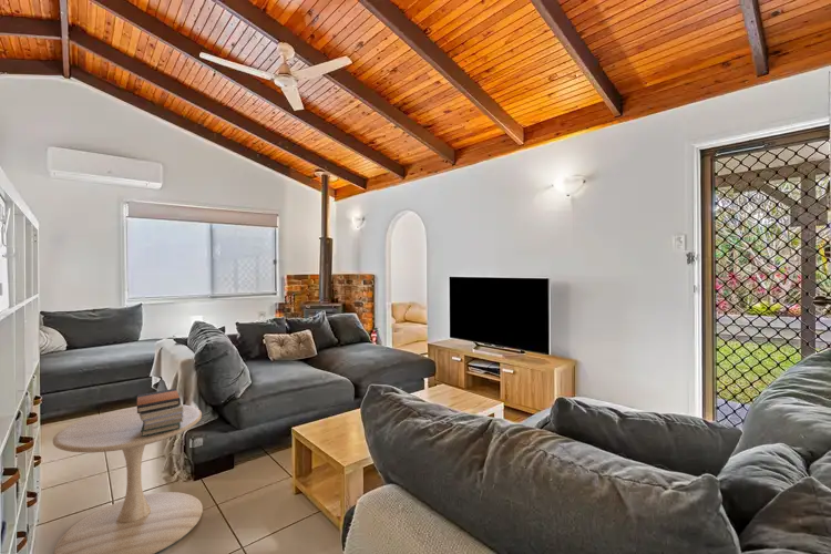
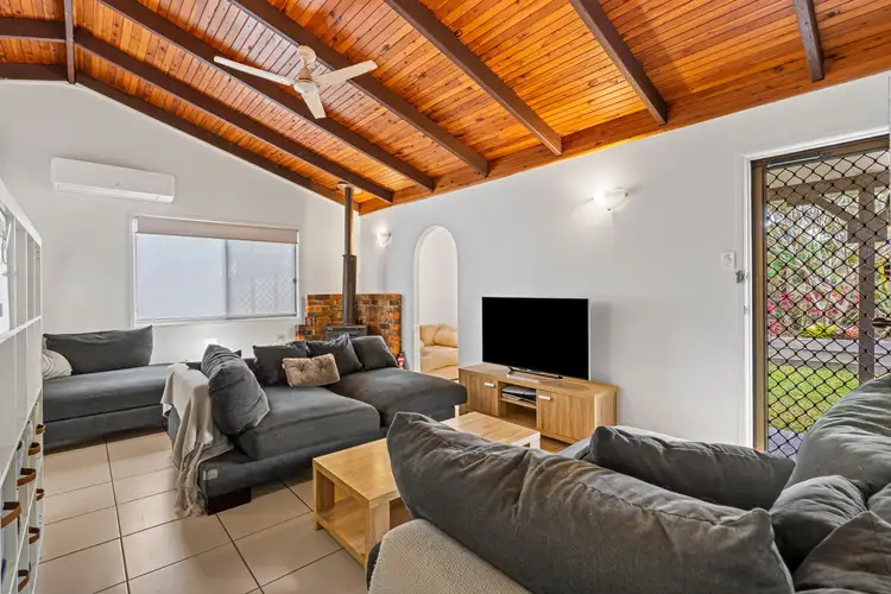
- side table [52,403,204,554]
- book stack [136,388,184,437]
